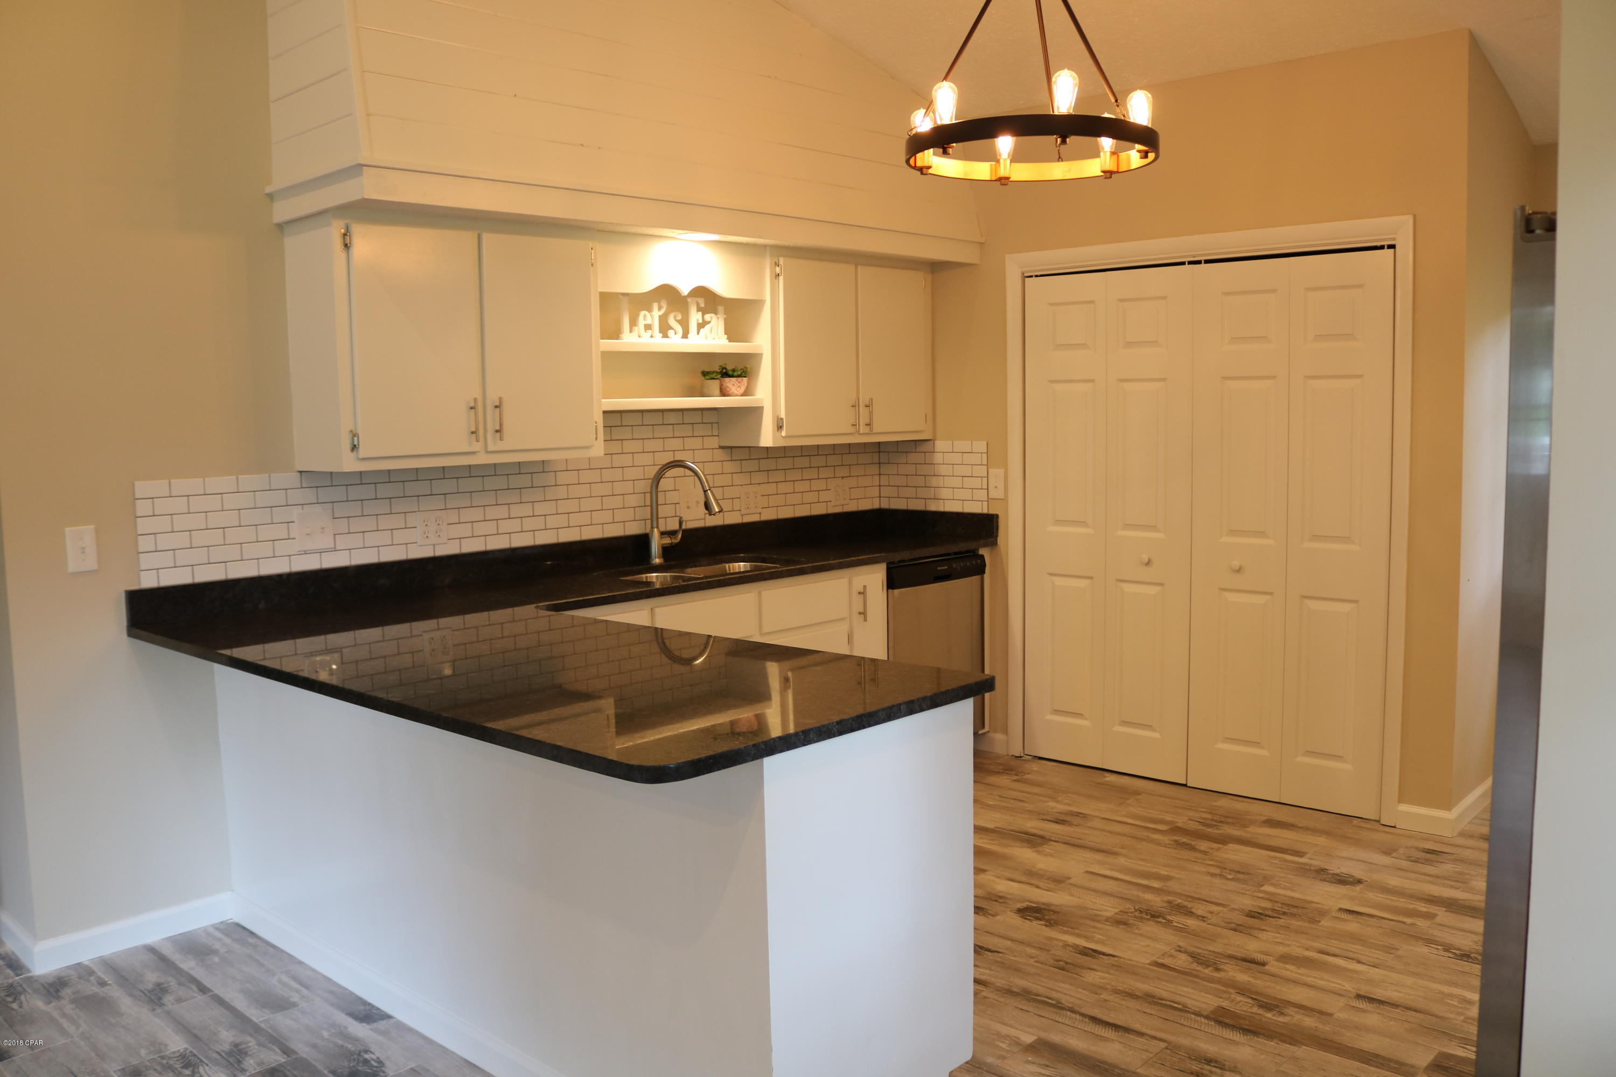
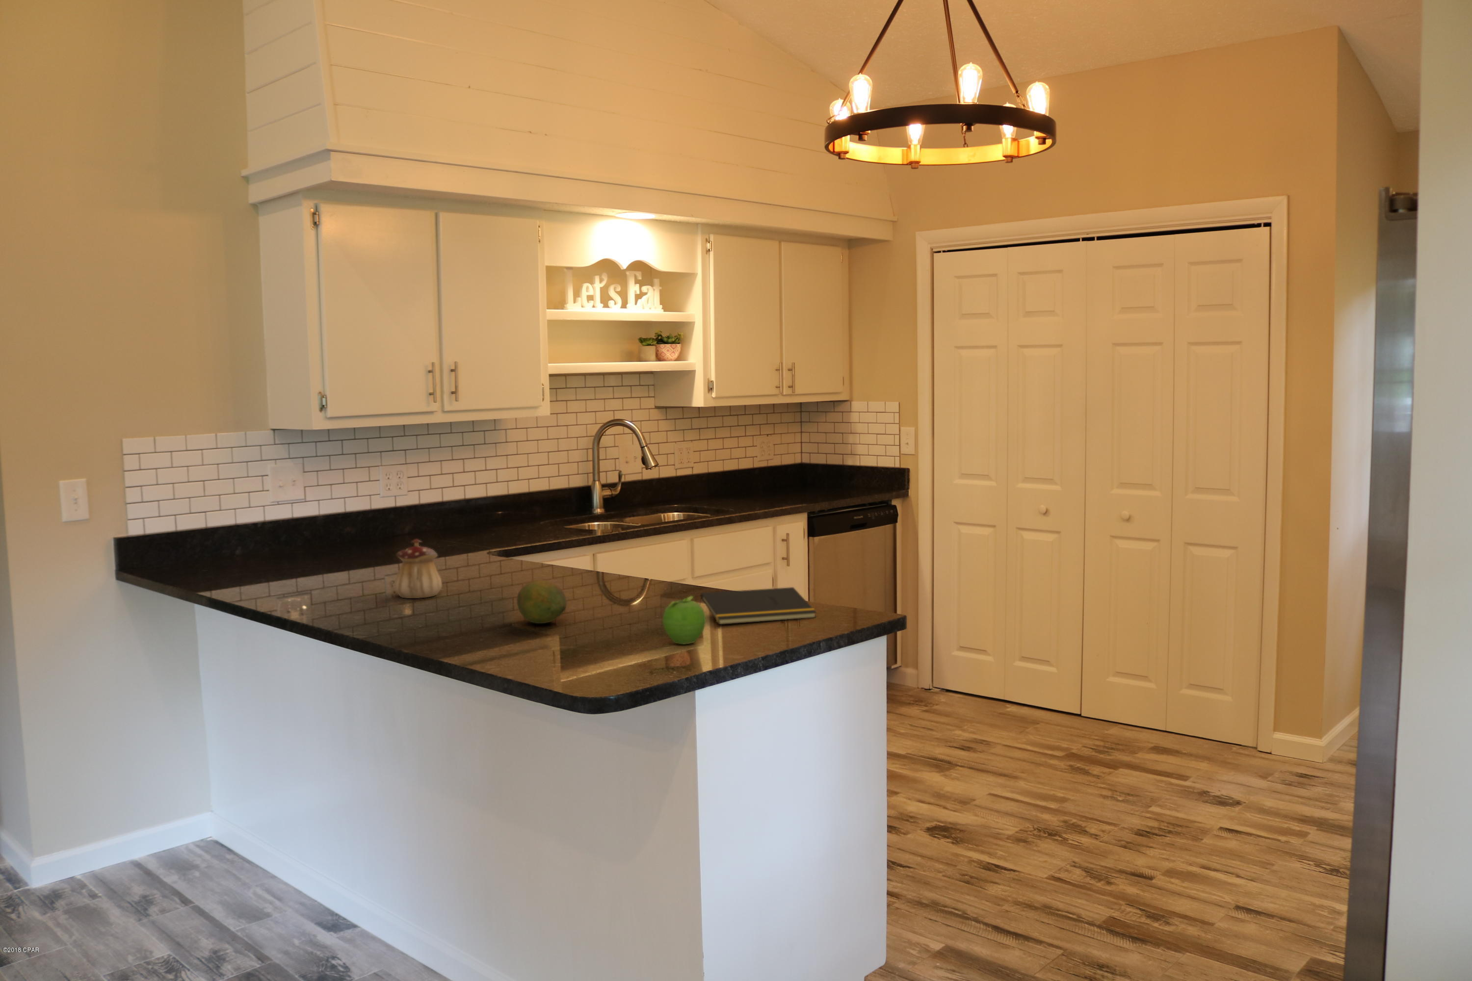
+ fruit [662,596,706,645]
+ notepad [699,587,817,625]
+ fruit [516,579,567,624]
+ teapot [393,538,442,599]
